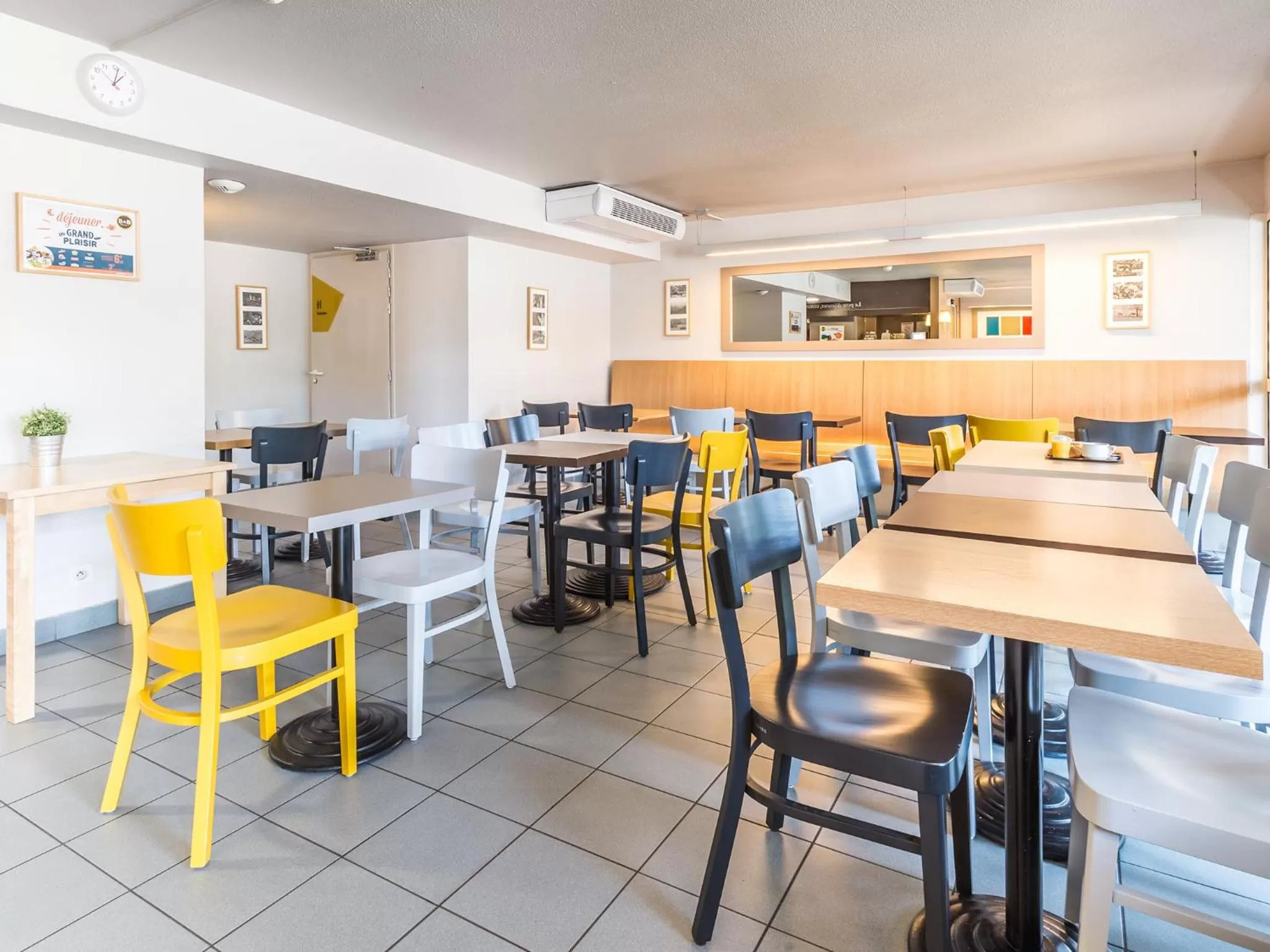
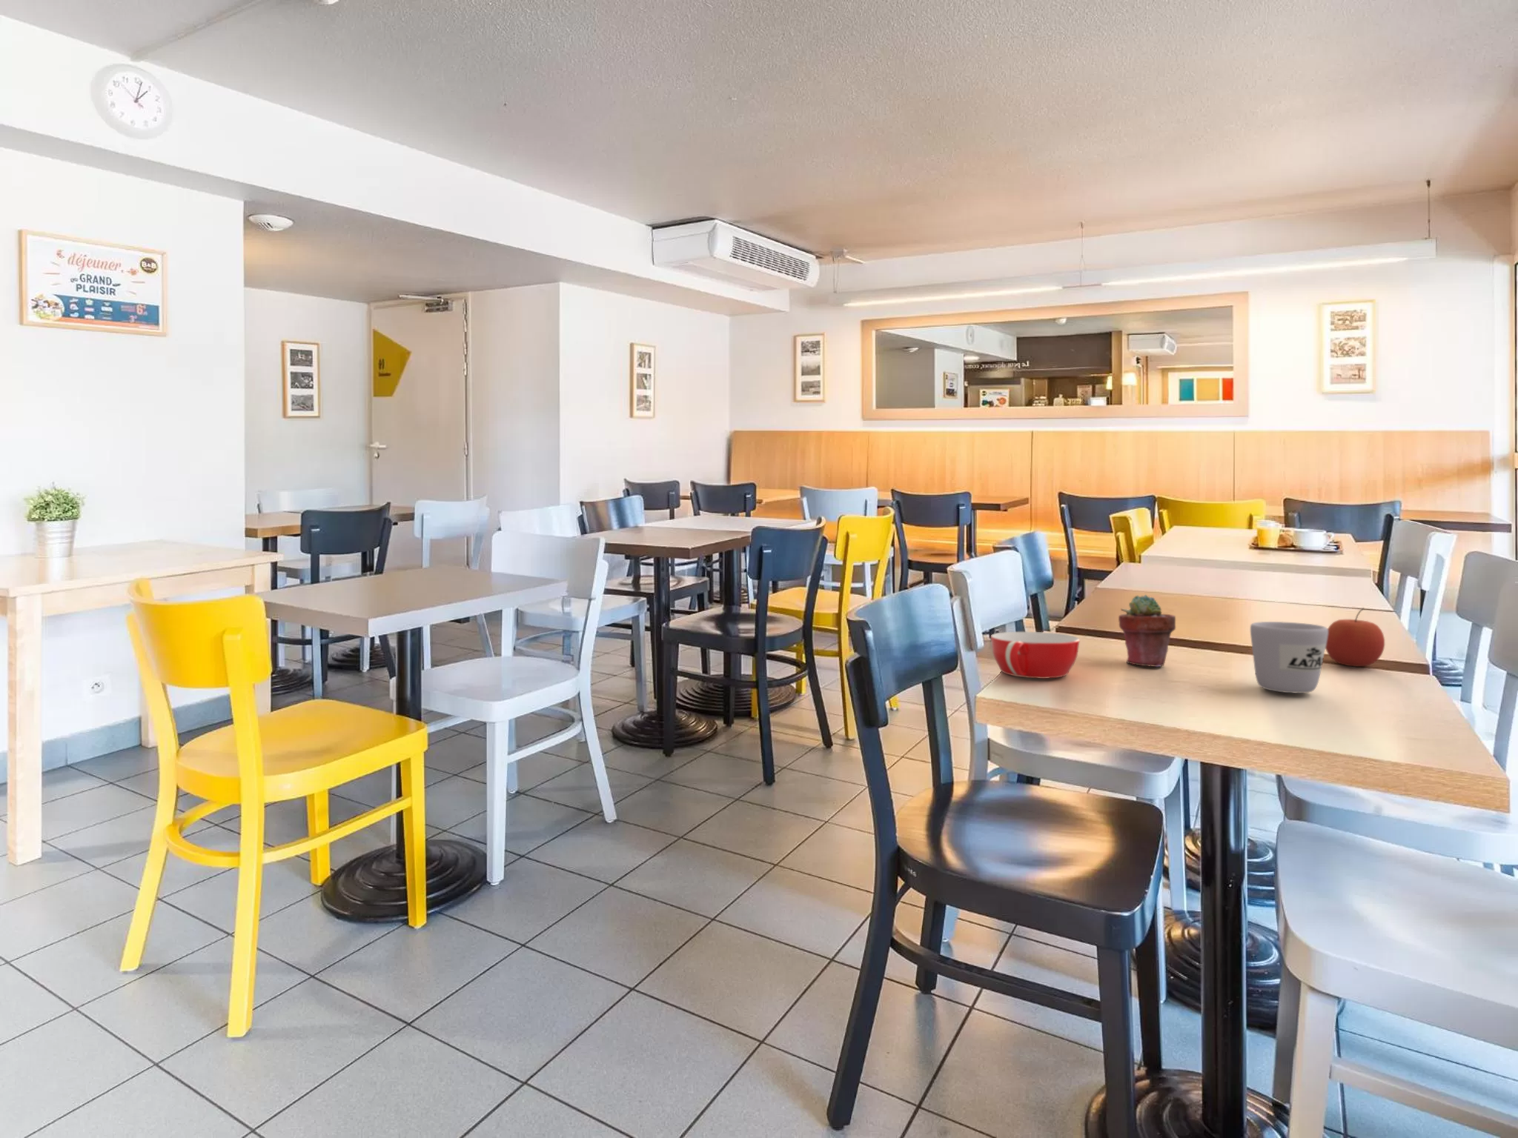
+ apple [1326,607,1385,667]
+ potted succulent [1118,593,1176,667]
+ bowl [990,631,1081,679]
+ coffee cup [1250,620,1328,693]
